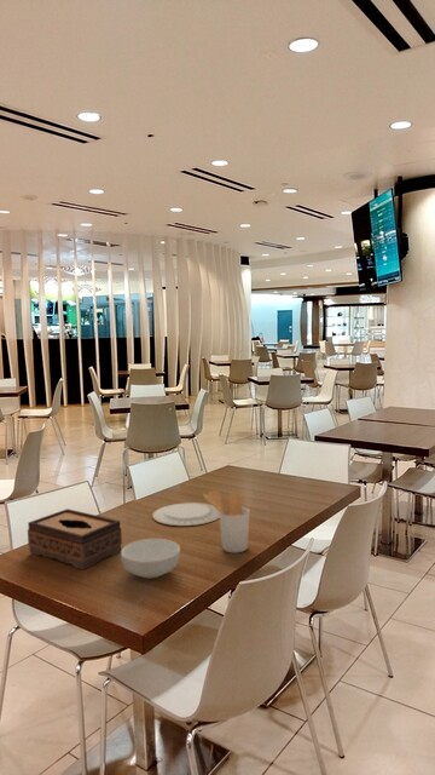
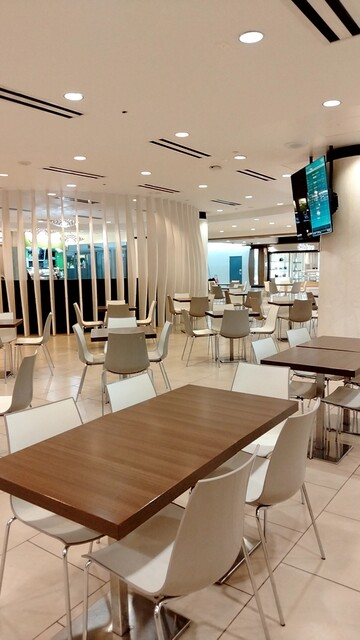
- chinaware [151,501,220,527]
- tissue box [27,507,123,570]
- utensil holder [202,489,250,553]
- cereal bowl [120,538,181,579]
